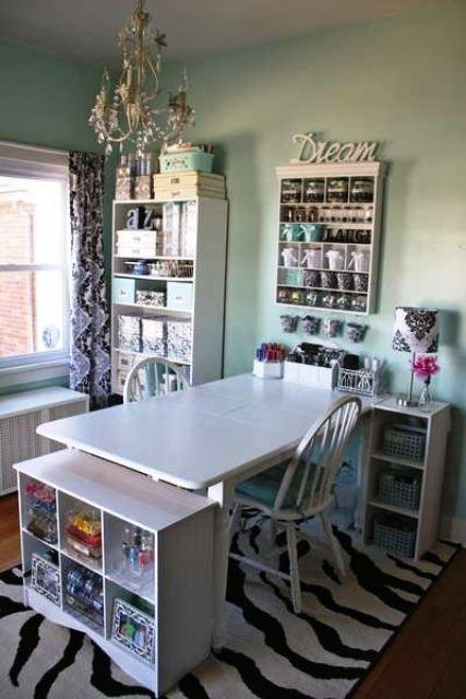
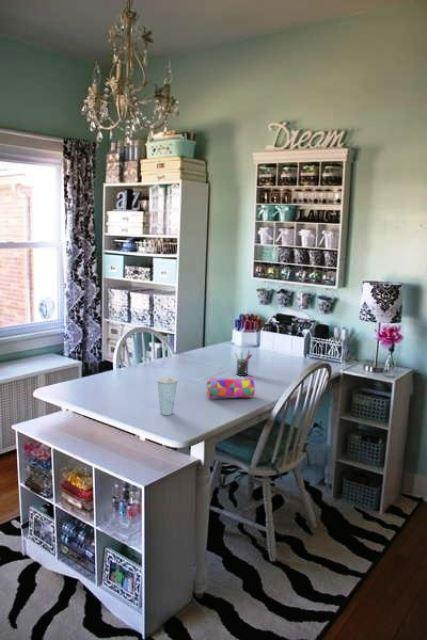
+ cup [155,376,179,416]
+ pencil case [206,376,256,399]
+ pen holder [234,350,253,377]
